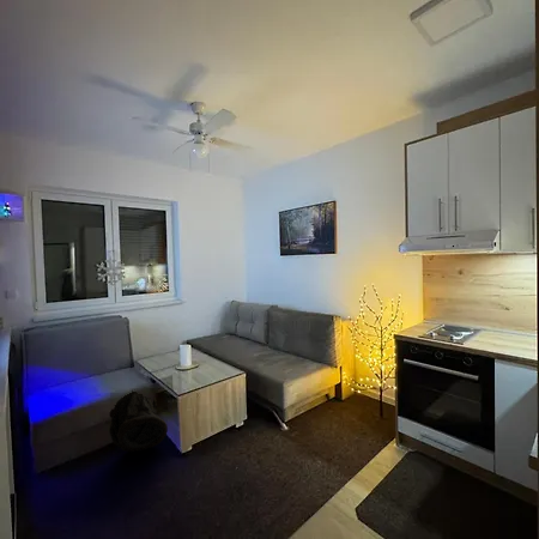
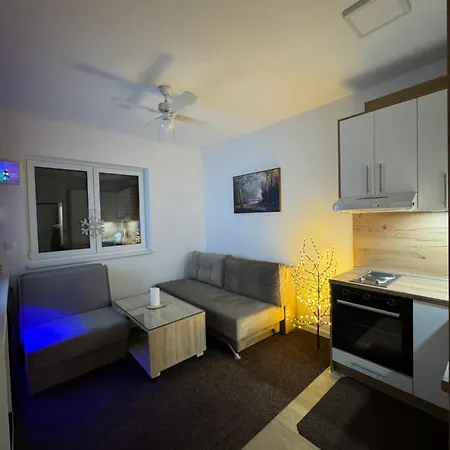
- bag [108,390,169,453]
